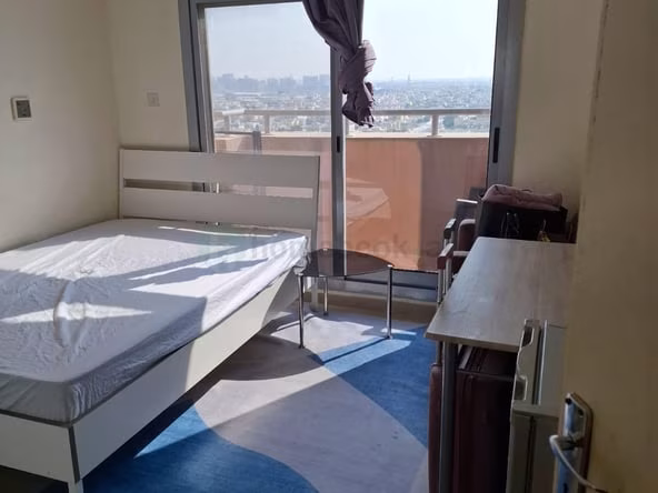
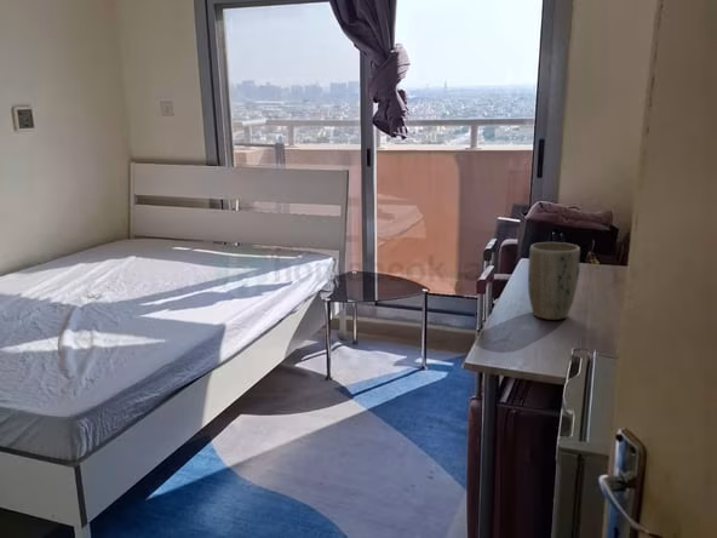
+ plant pot [527,241,581,321]
